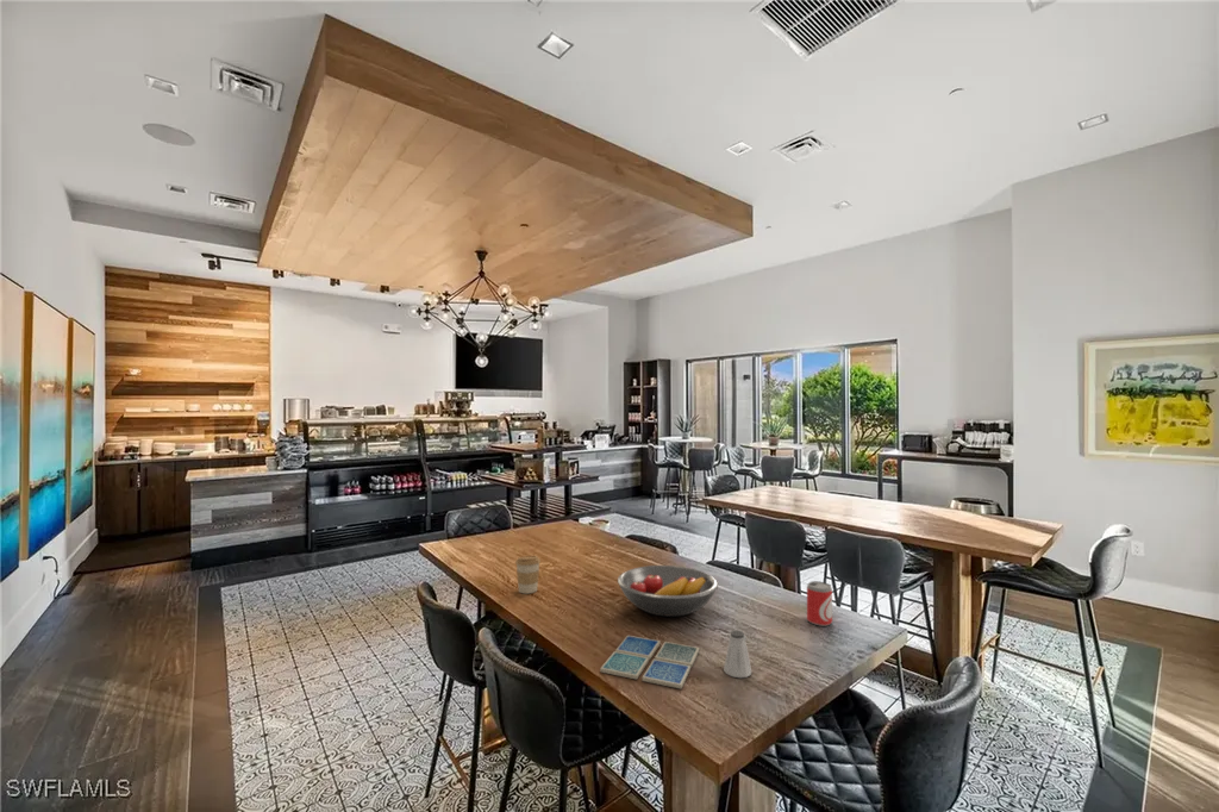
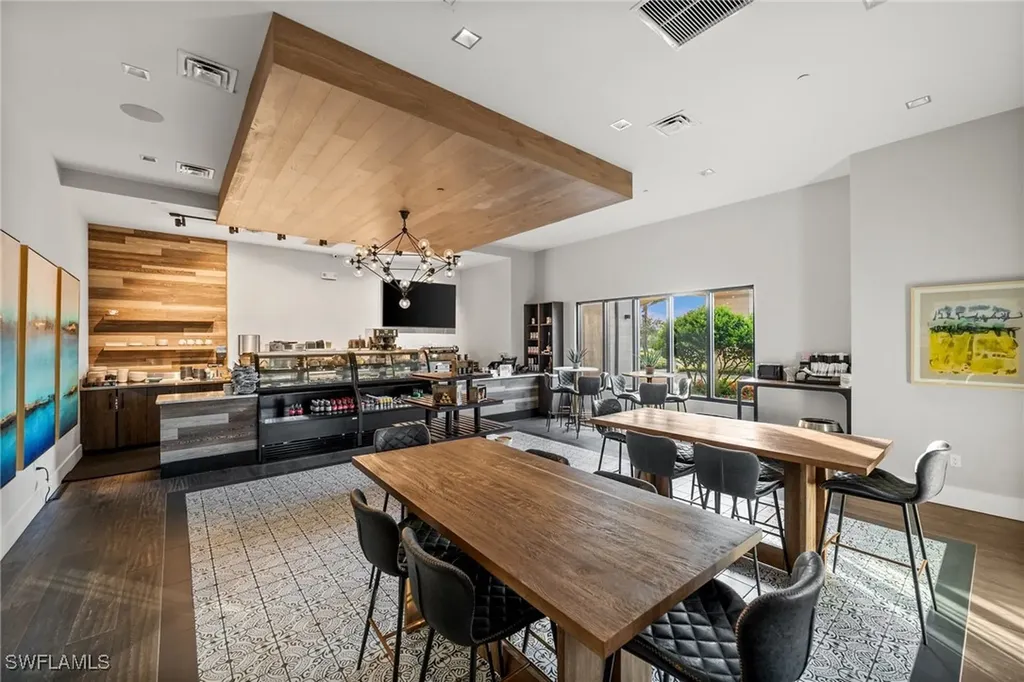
- beer can [806,580,833,627]
- coffee cup [514,555,542,594]
- drink coaster [599,635,700,689]
- saltshaker [723,629,752,679]
- fruit bowl [617,564,719,618]
